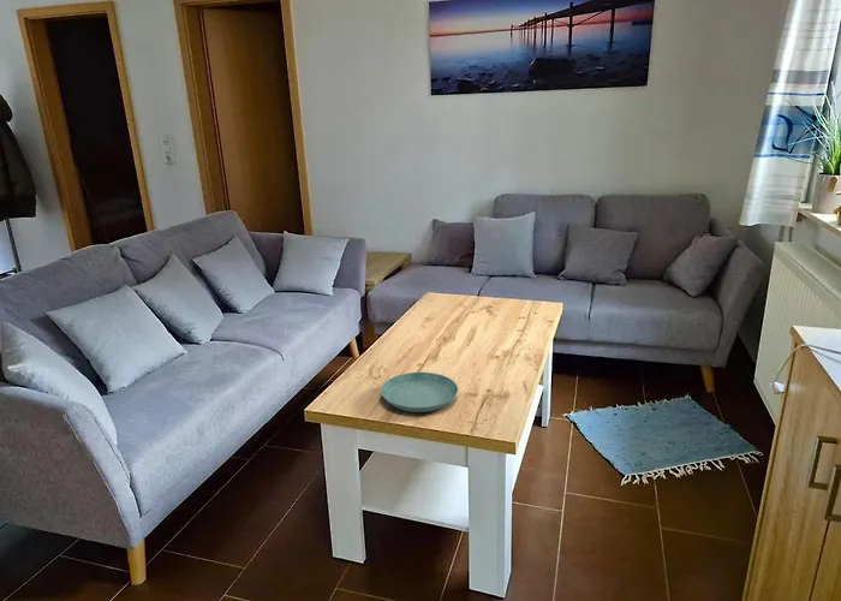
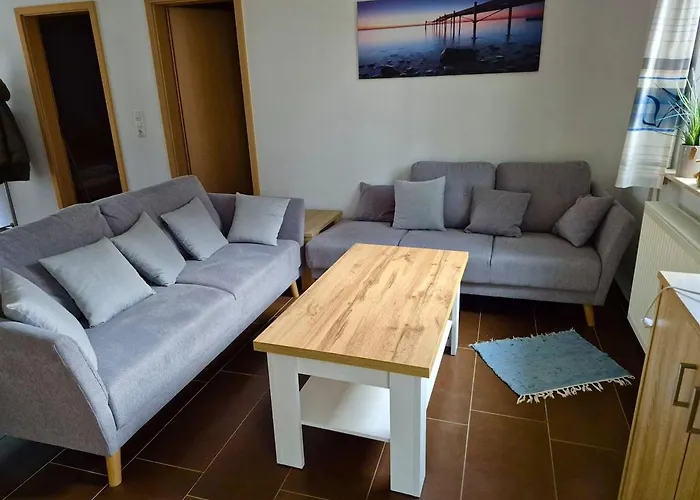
- saucer [380,371,459,413]
